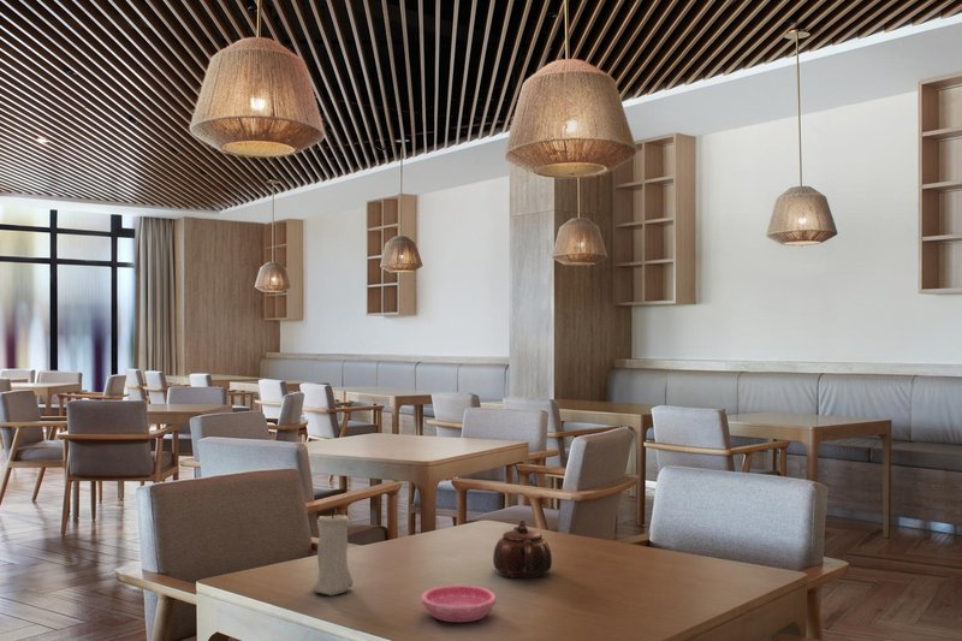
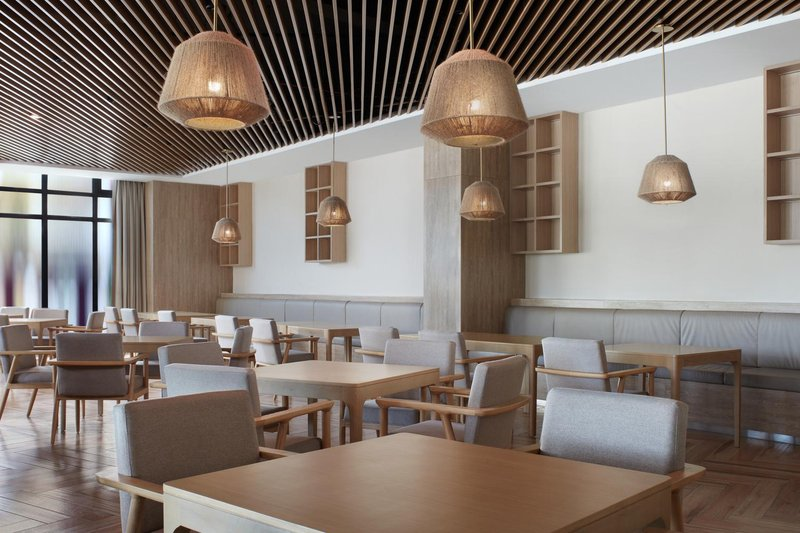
- teapot [492,518,553,578]
- candle [311,508,355,597]
- saucer [421,584,497,623]
